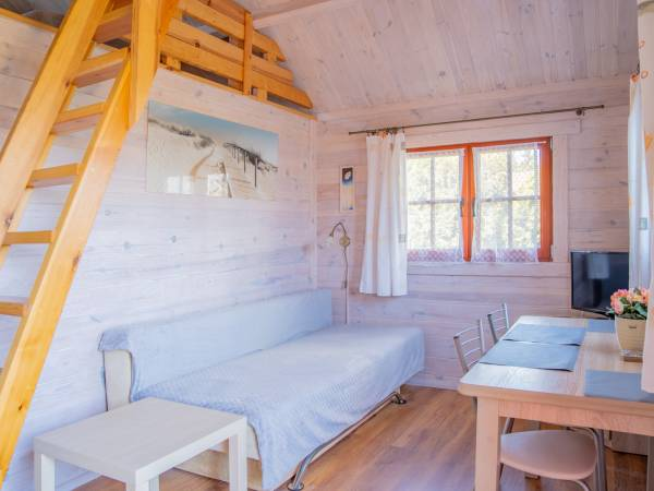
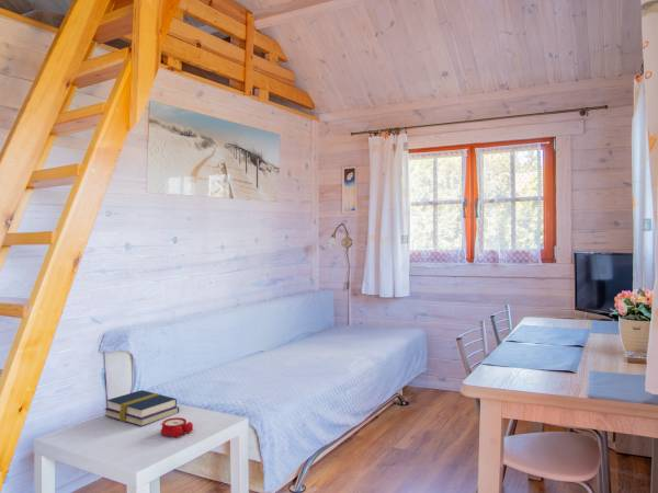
+ book [103,389,180,427]
+ alarm clock [159,416,194,438]
